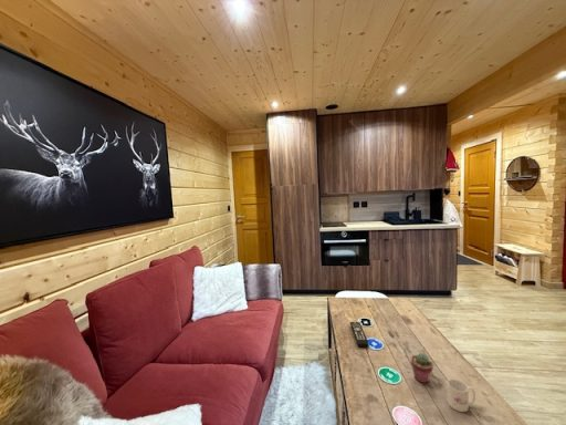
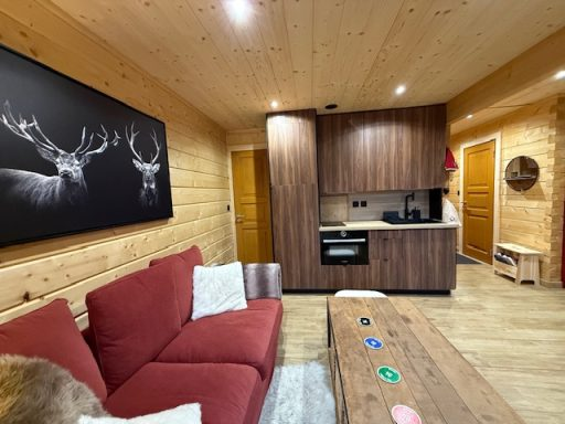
- remote control [349,321,370,349]
- potted succulent [410,352,434,384]
- mug [447,377,476,413]
